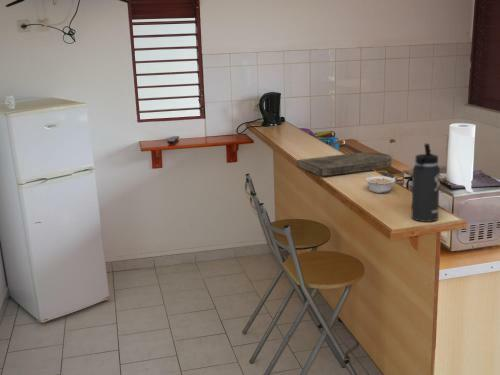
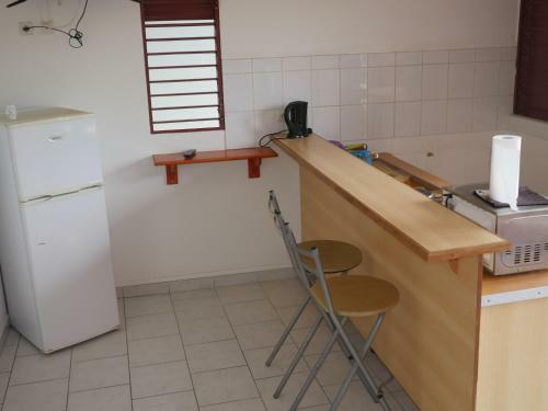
- cutting board [297,151,392,177]
- thermos bottle [410,143,441,223]
- legume [364,175,396,194]
